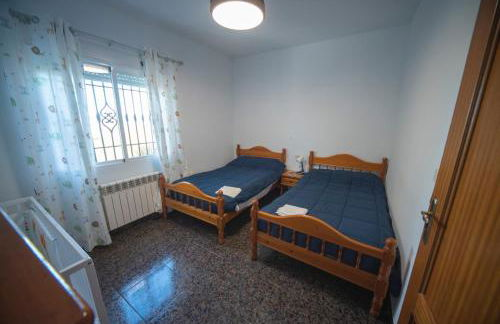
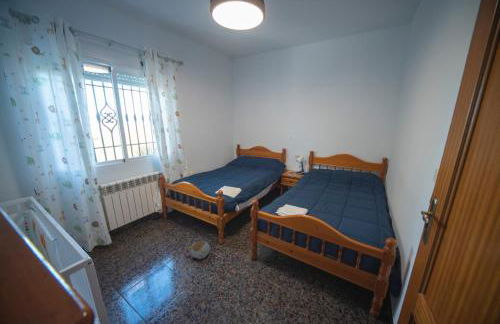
+ plush toy [186,240,211,260]
